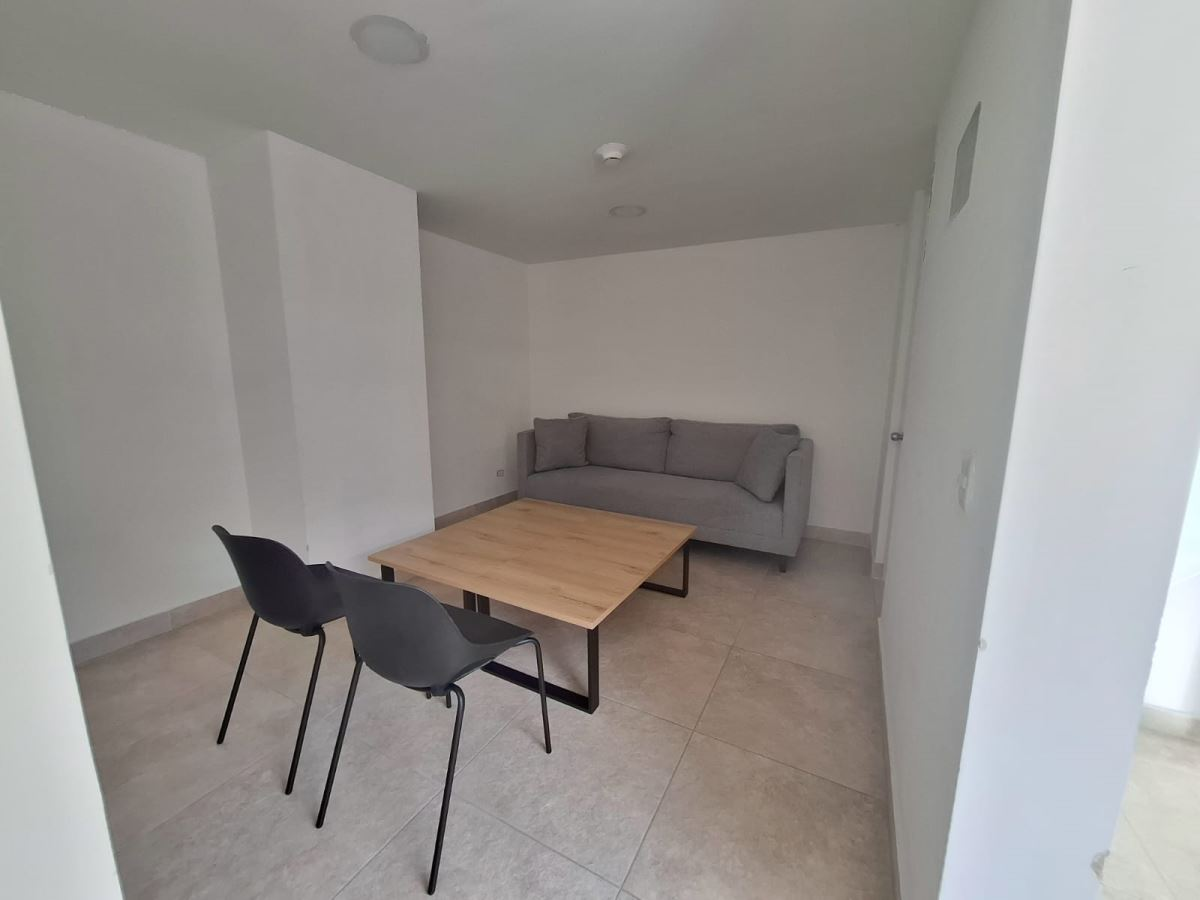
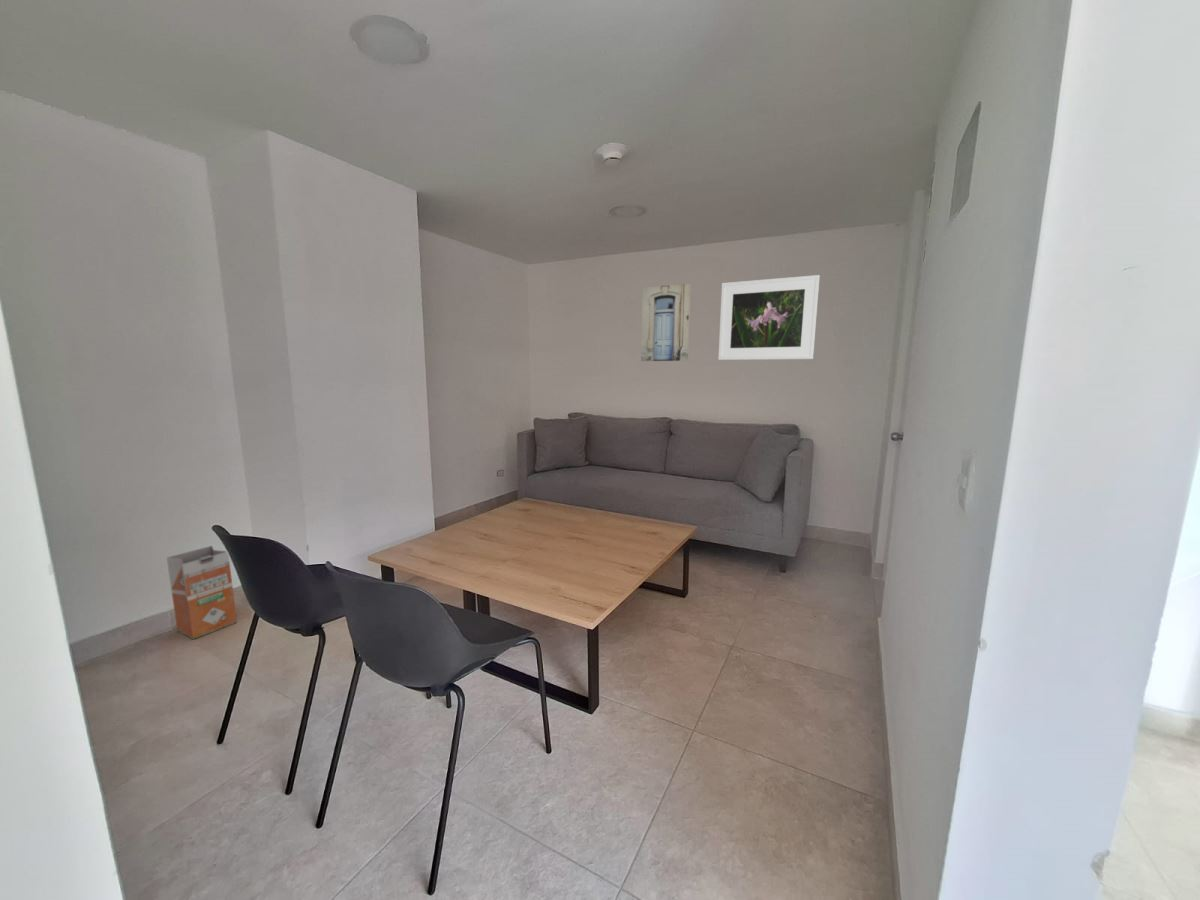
+ wall art [640,283,692,362]
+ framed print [717,274,821,361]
+ waste bin [166,545,238,641]
